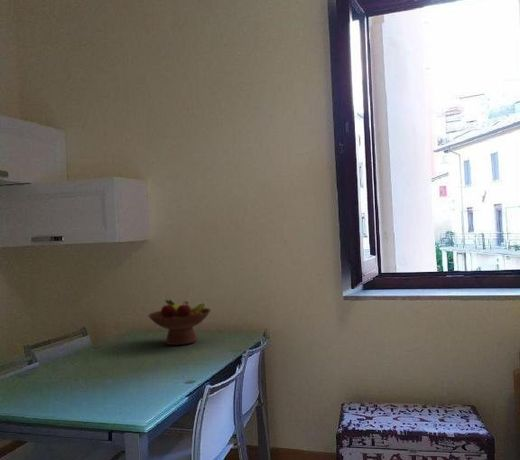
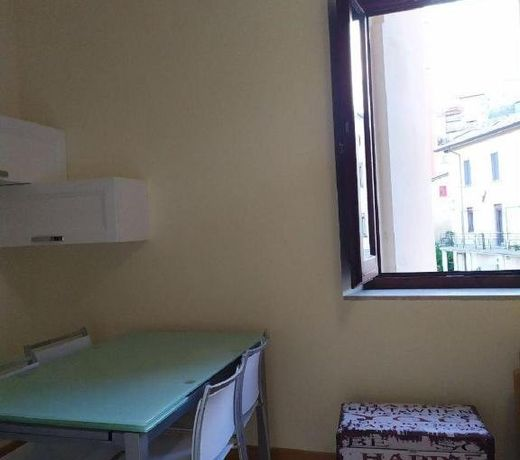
- fruit bowl [147,299,212,346]
